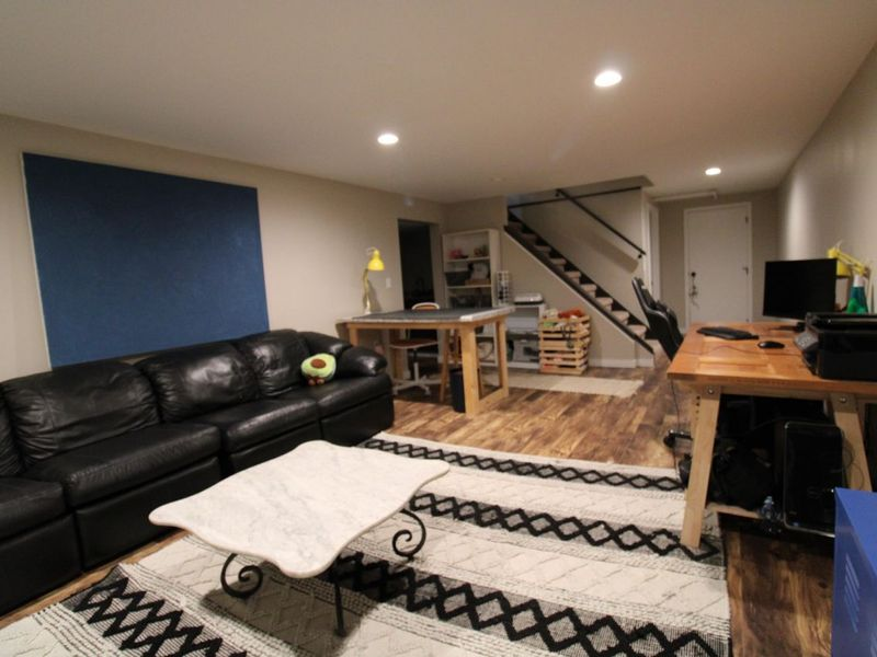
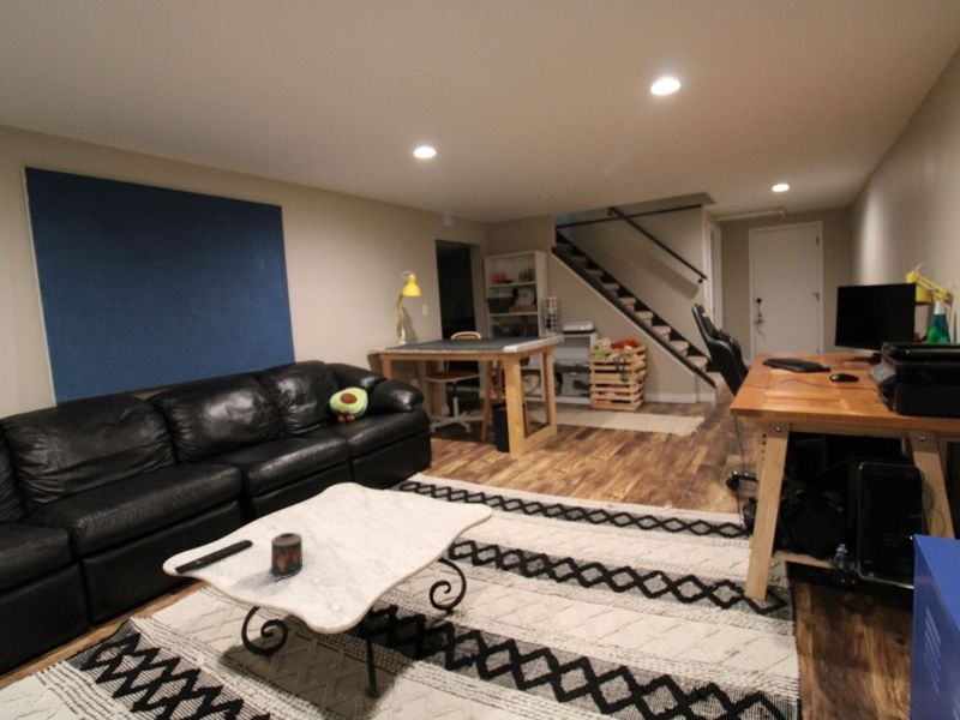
+ candle [268,532,304,583]
+ remote control [174,539,254,576]
